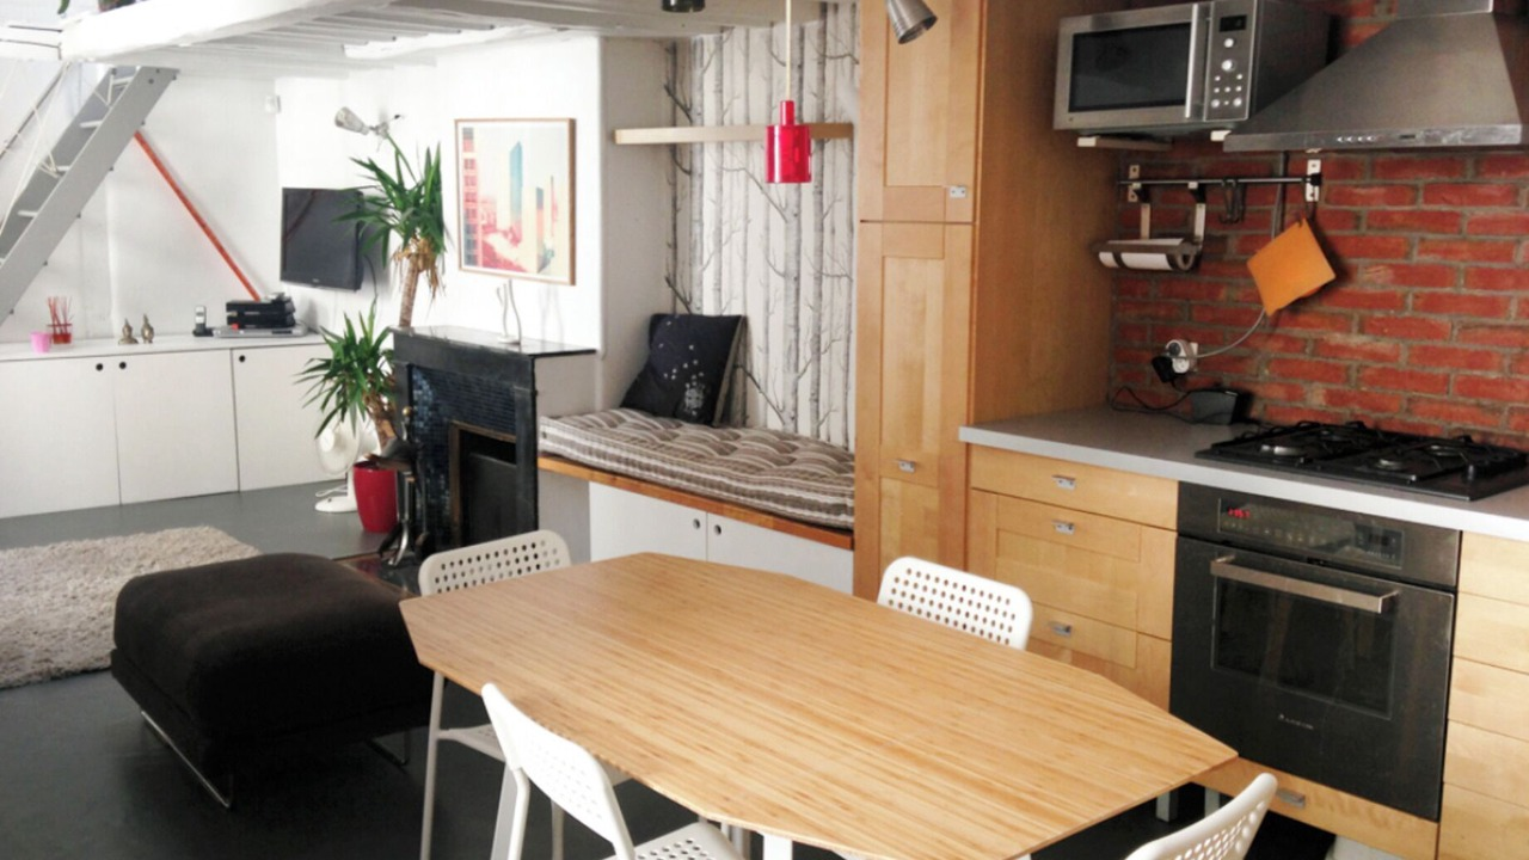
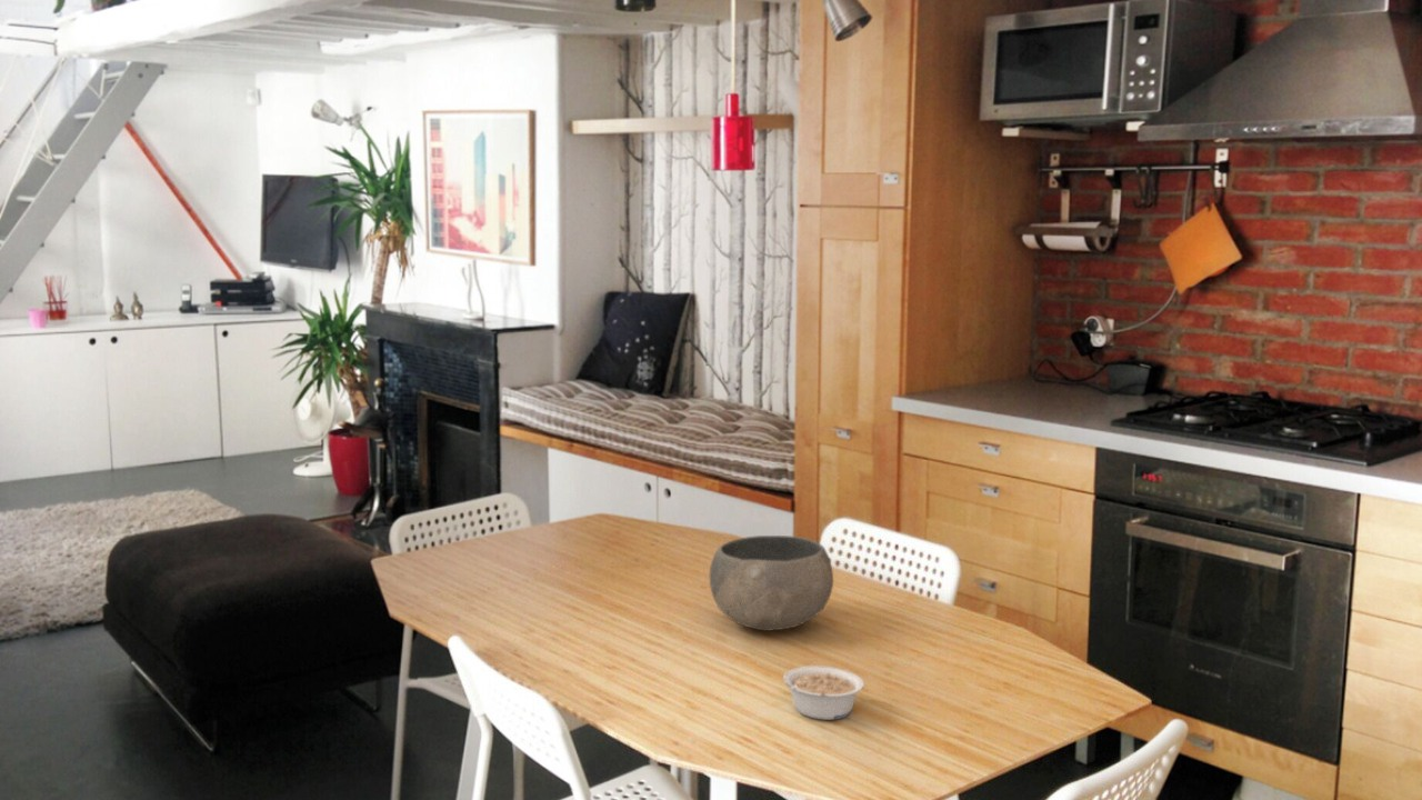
+ bowl [709,534,834,632]
+ legume [782,664,865,721]
